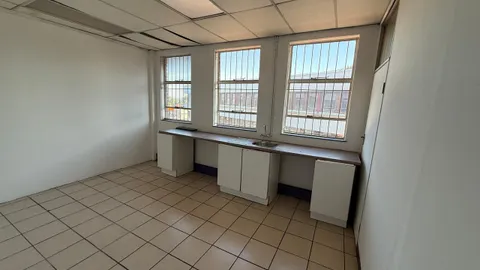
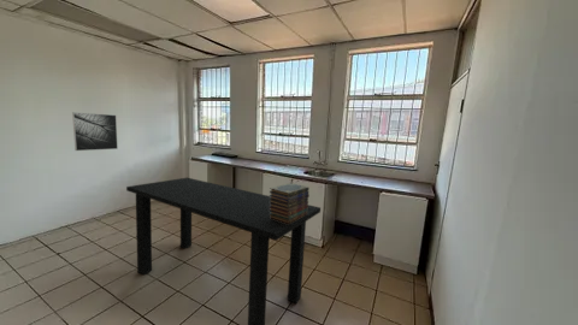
+ book stack [269,182,311,224]
+ dining table [125,177,322,325]
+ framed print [71,111,119,152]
